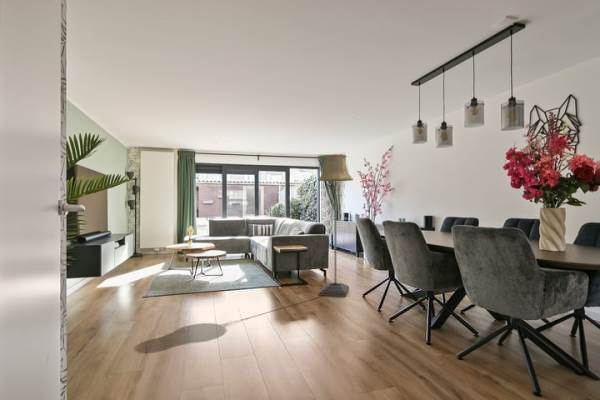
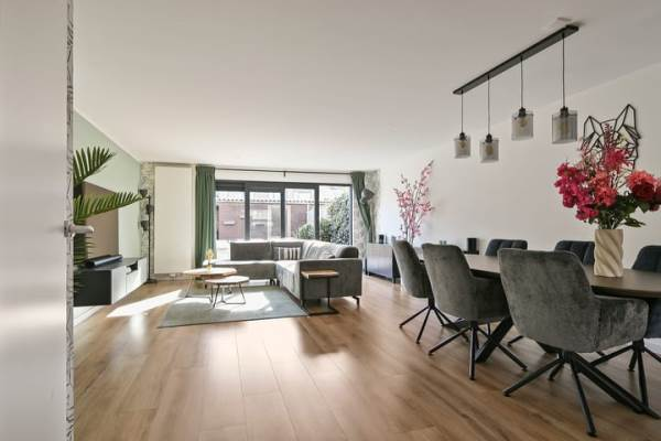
- floor lamp [317,154,354,298]
